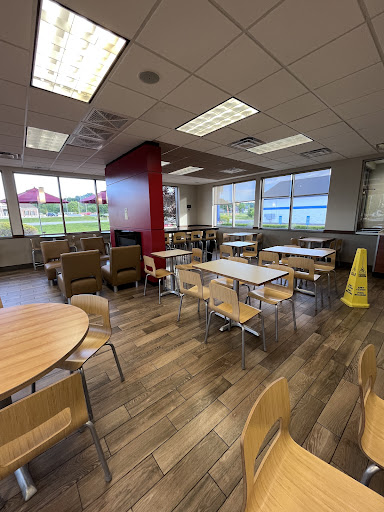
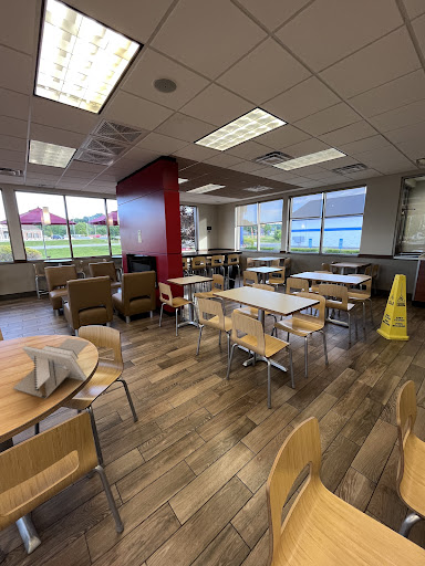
+ architectural model [12,337,90,400]
